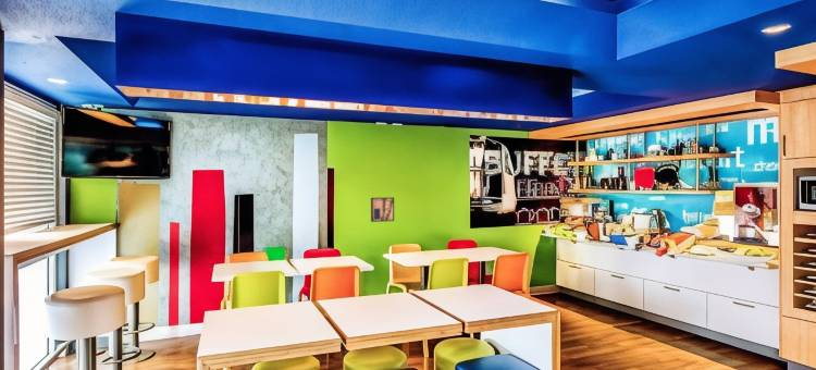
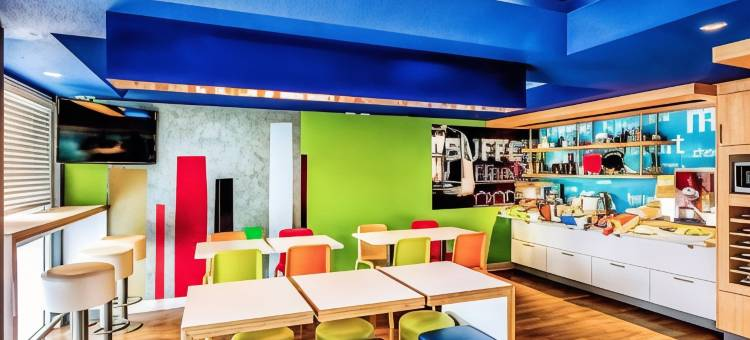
- wall art [370,196,395,223]
